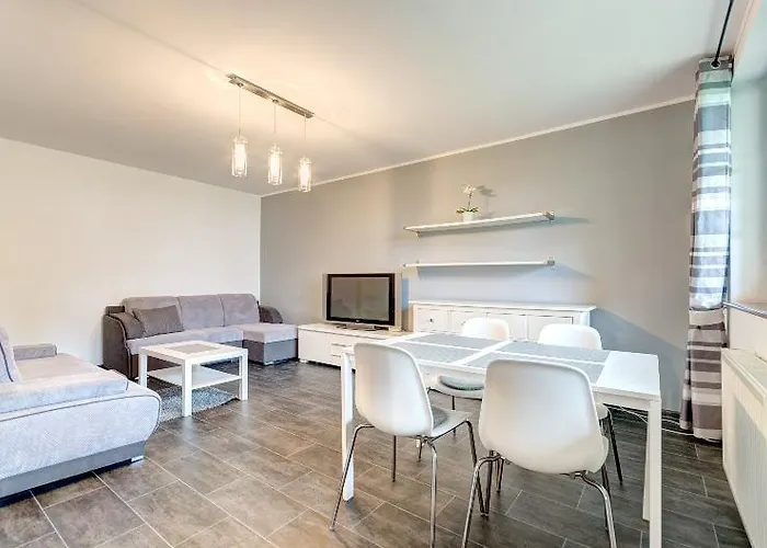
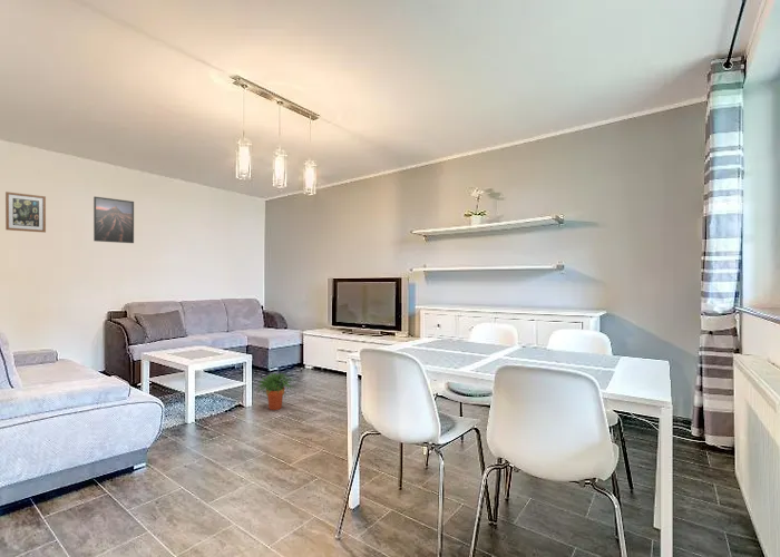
+ potted plant [255,372,298,411]
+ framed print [92,196,135,244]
+ wall art [4,190,47,234]
